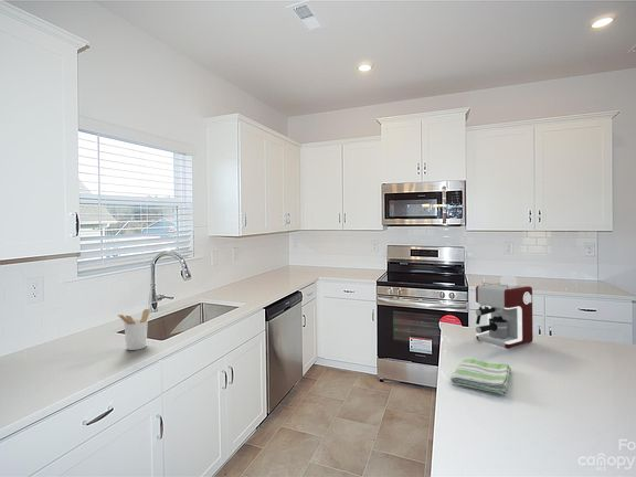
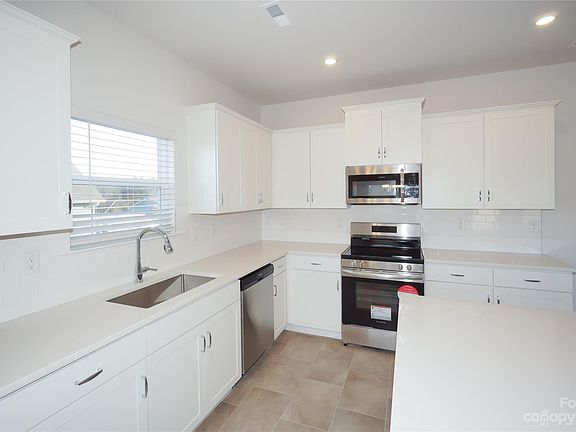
- coffee maker [475,275,534,350]
- utensil holder [117,308,151,351]
- dish towel [449,358,512,395]
